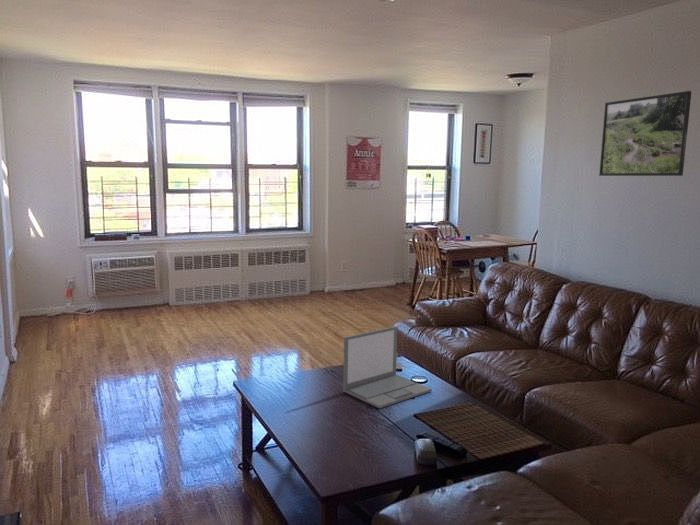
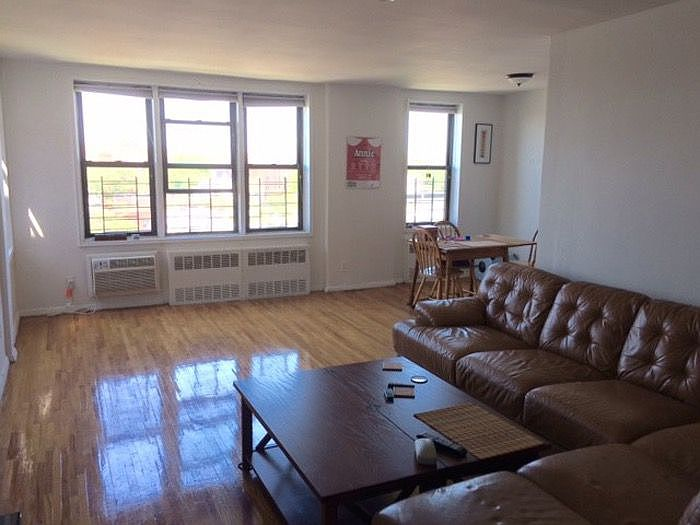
- laptop [342,325,433,409]
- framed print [598,90,693,177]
